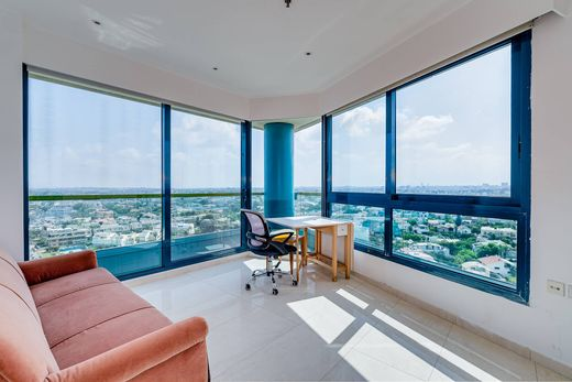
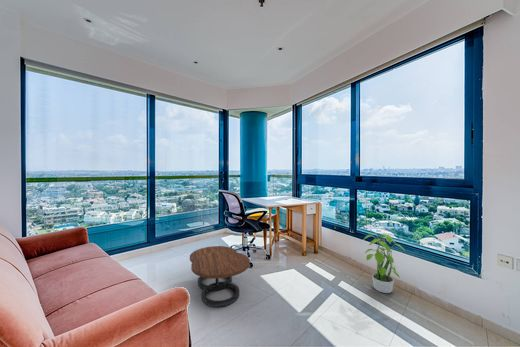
+ coffee table [189,245,251,308]
+ potted plant [362,230,406,294]
